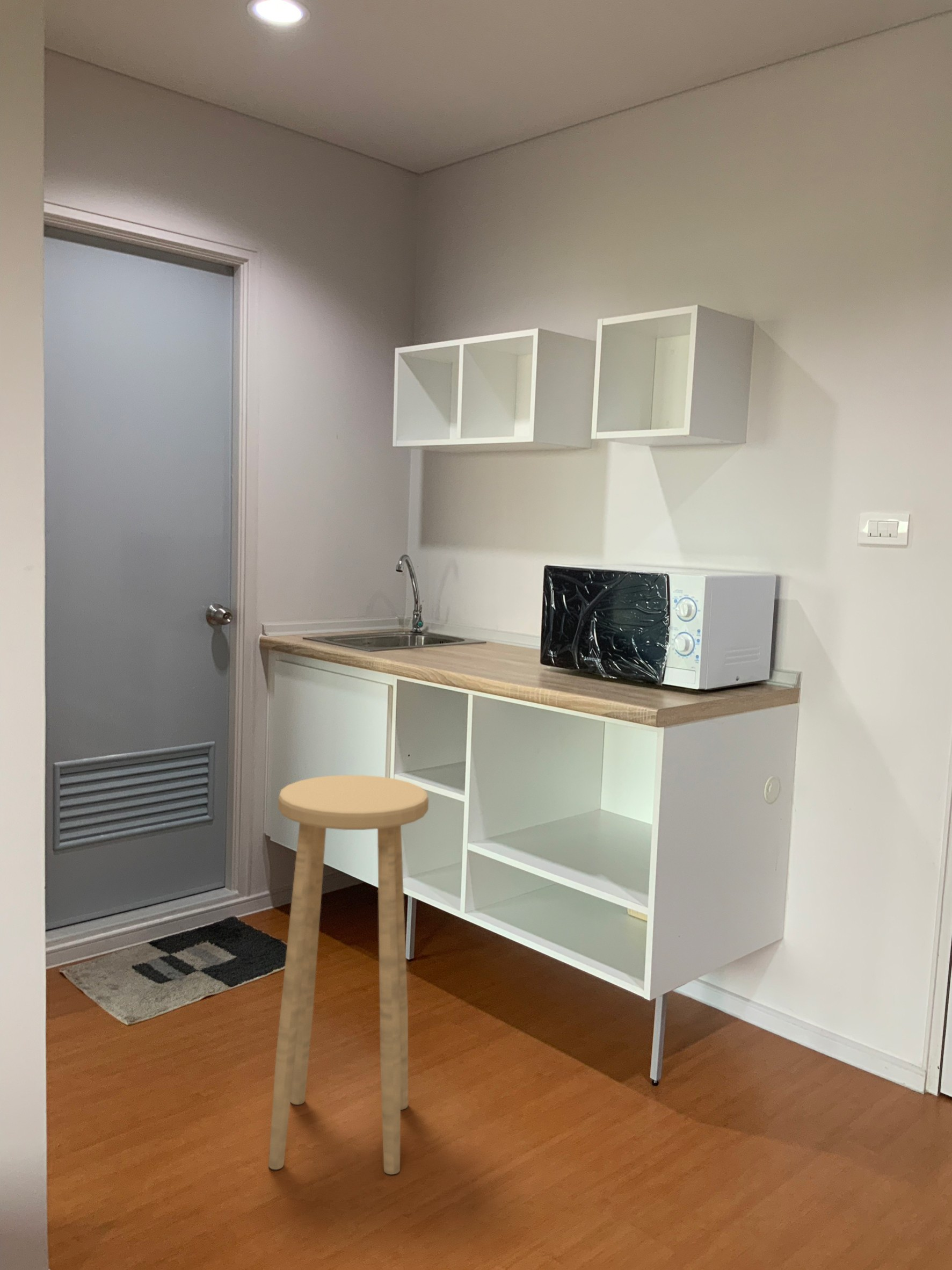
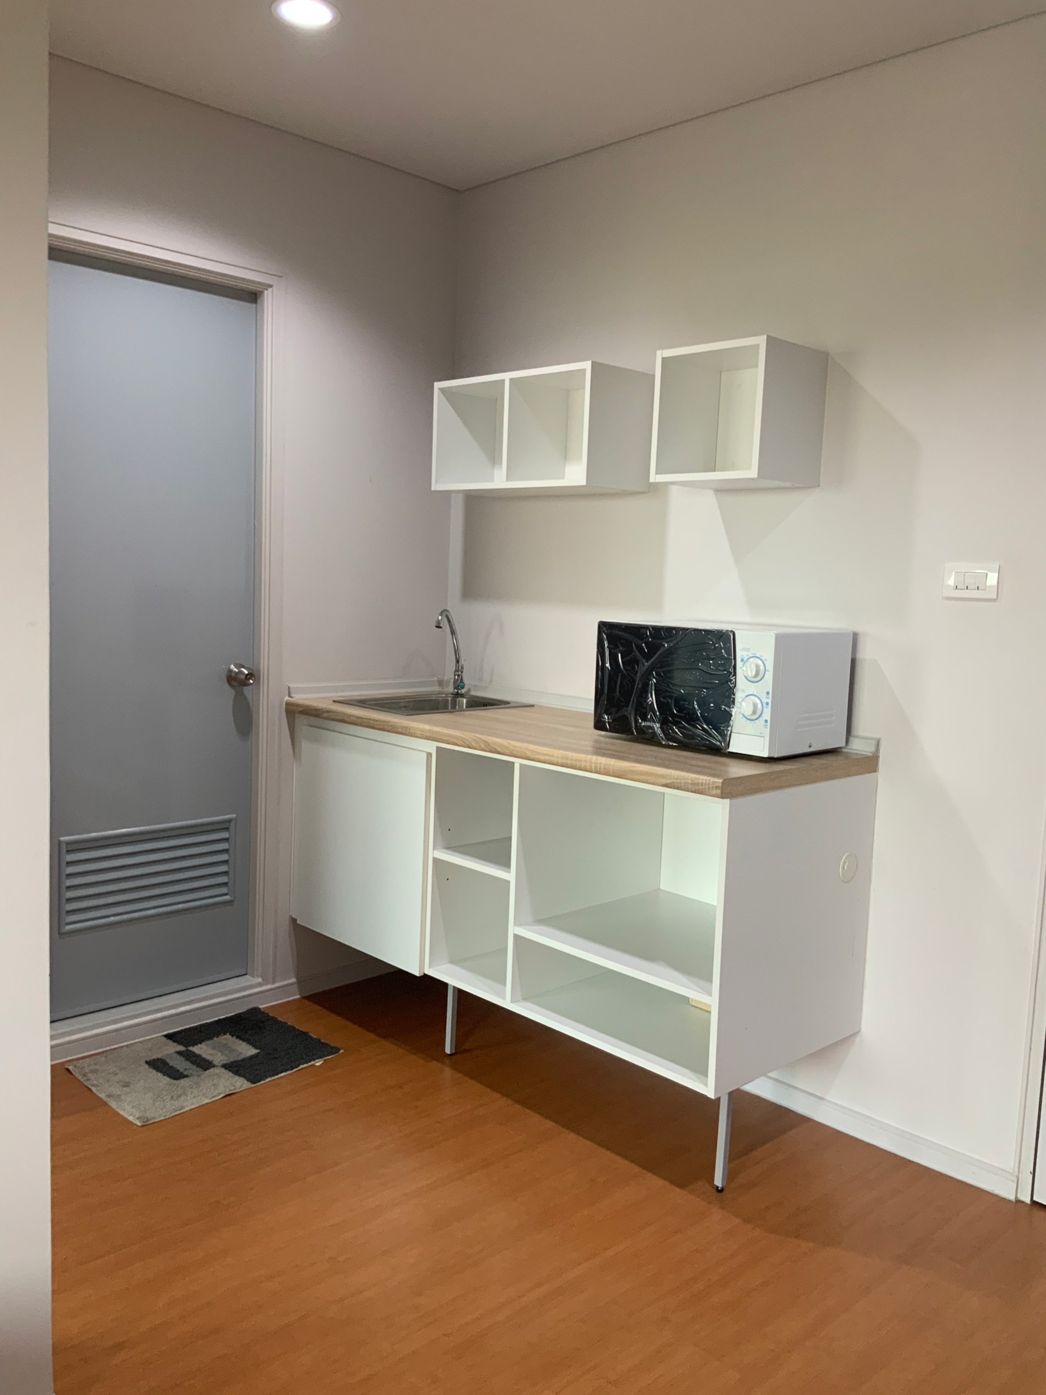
- stool [268,775,429,1175]
